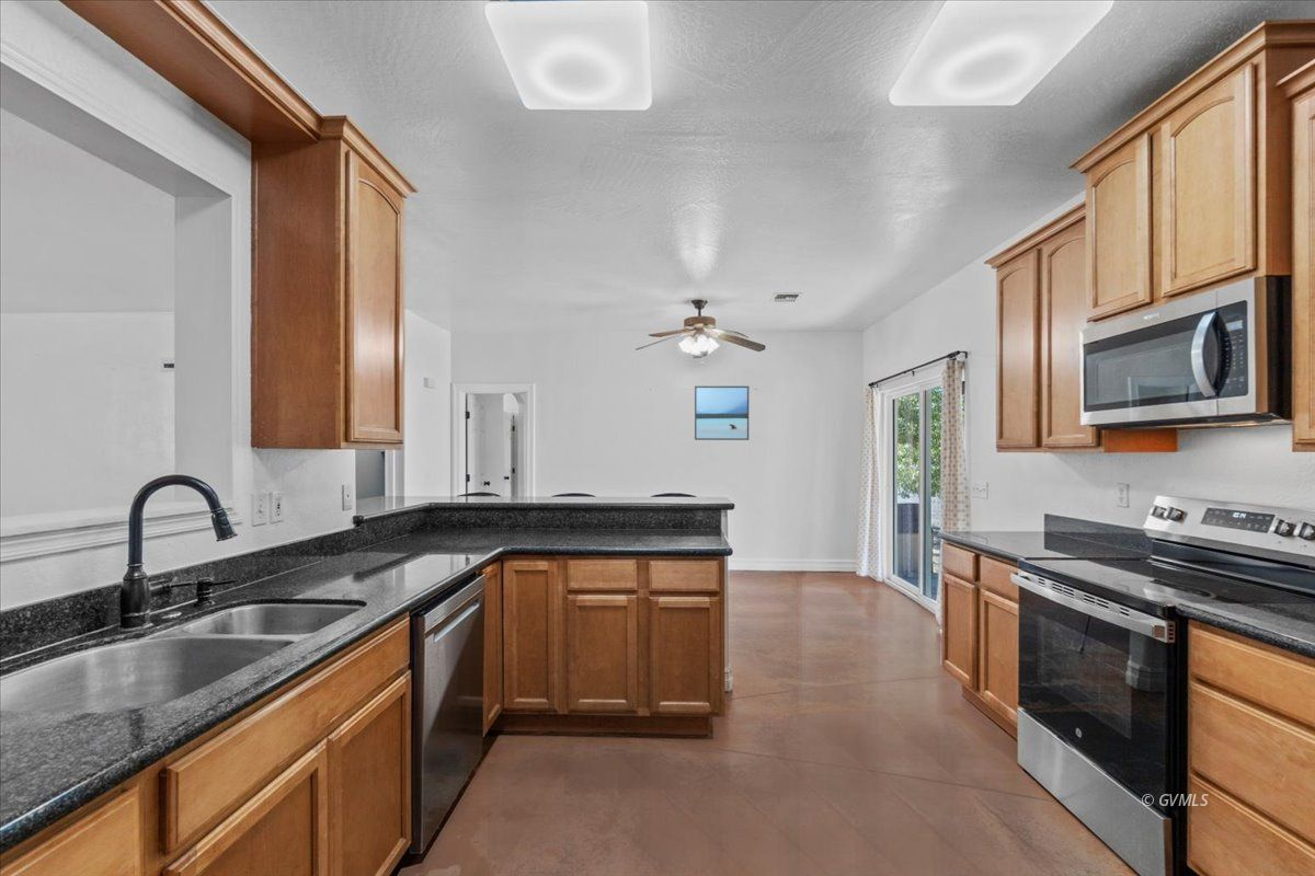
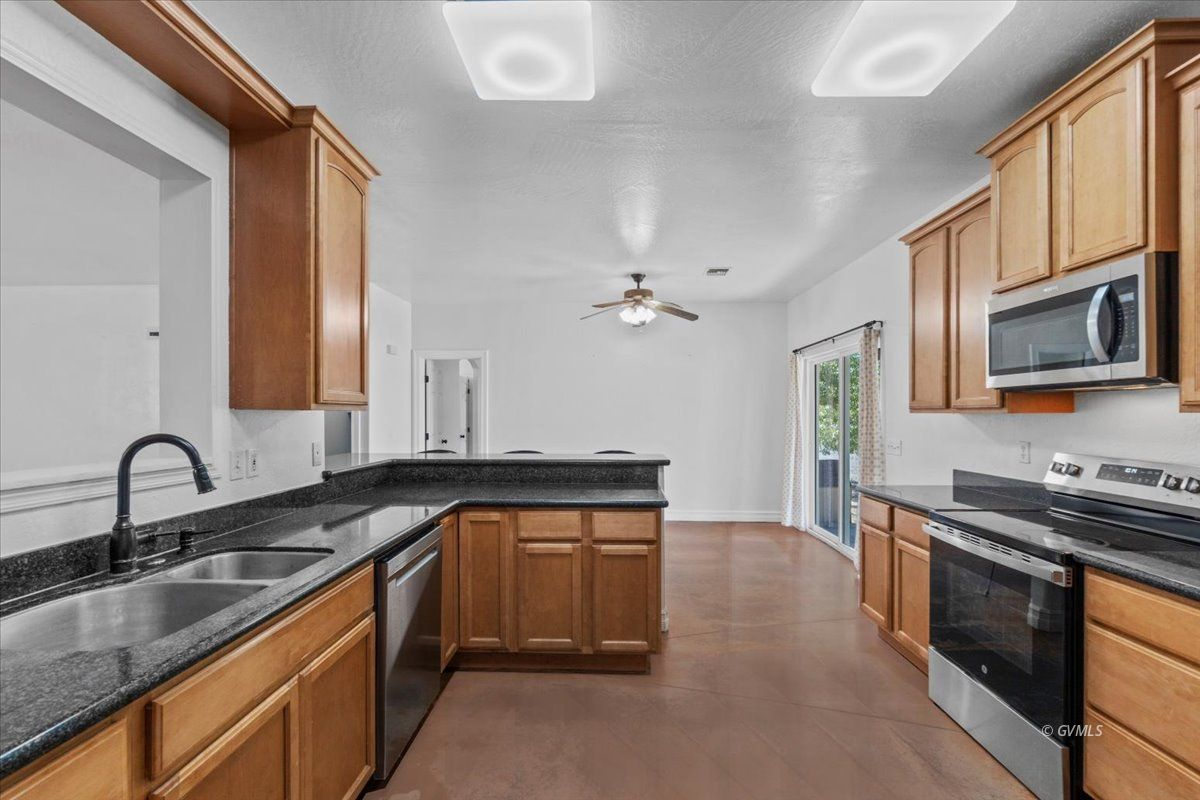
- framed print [694,385,750,441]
